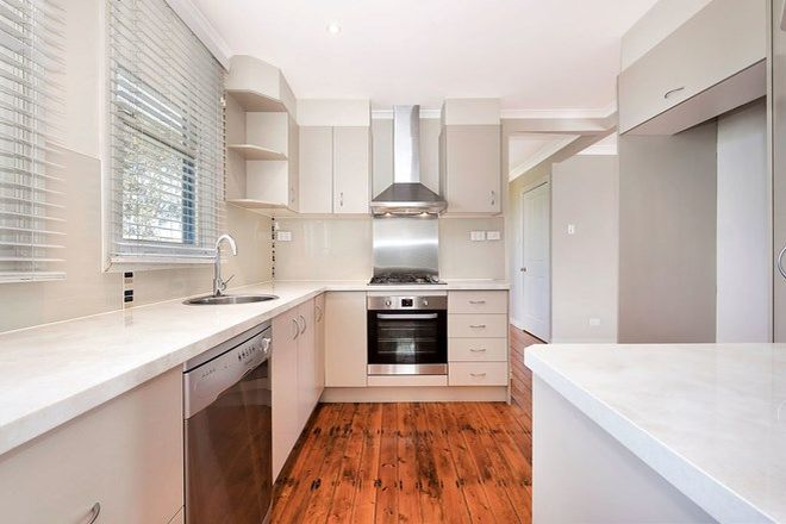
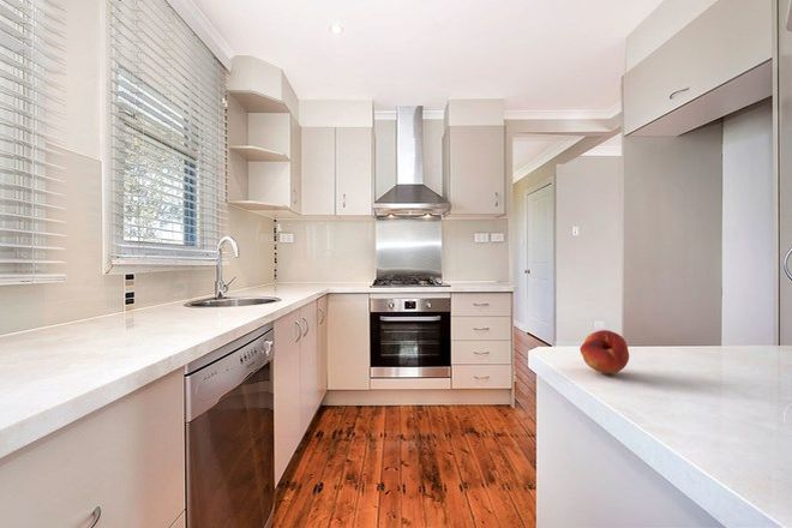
+ fruit [578,329,630,374]
